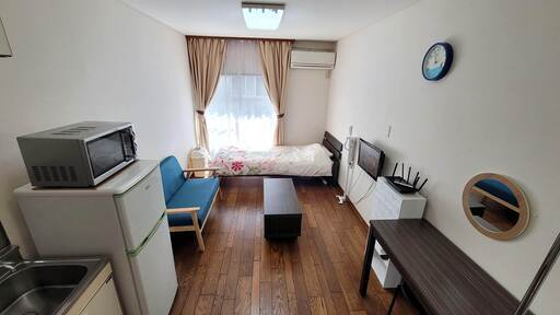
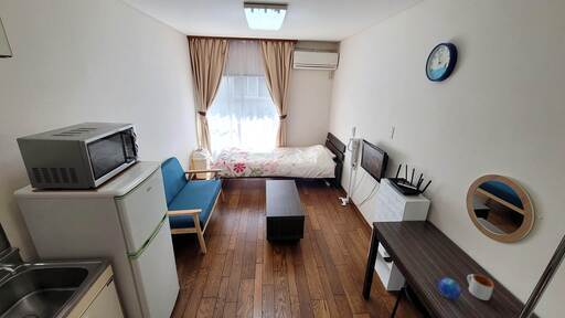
+ mug [466,273,495,301]
+ decorative orb [438,277,462,299]
